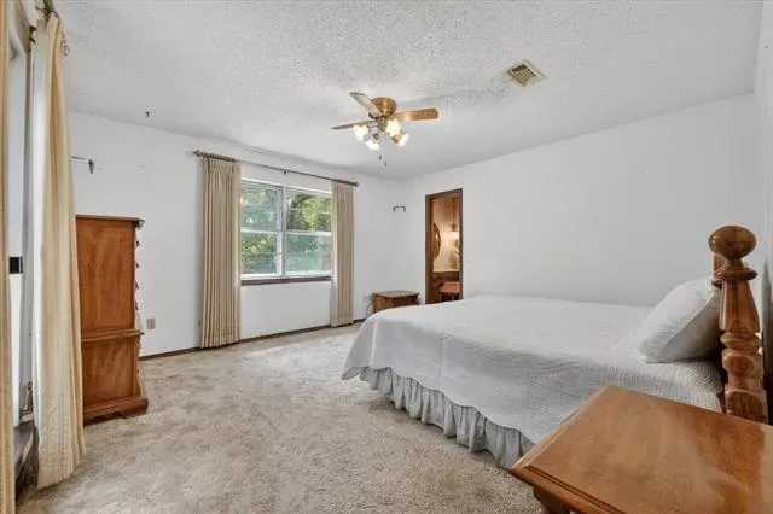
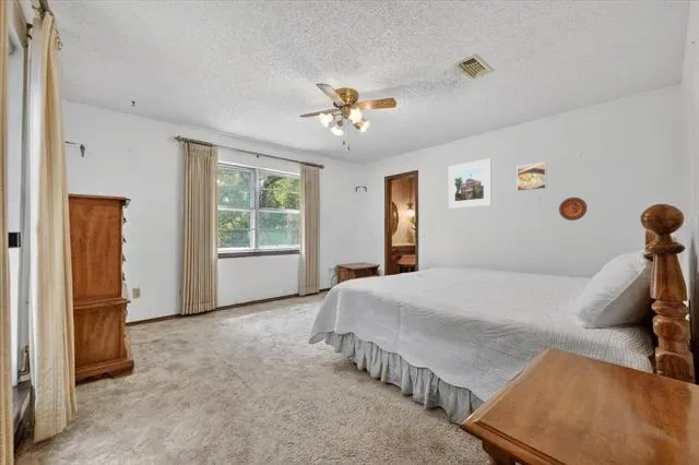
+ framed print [448,158,493,210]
+ decorative plate [558,196,588,222]
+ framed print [516,160,547,192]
